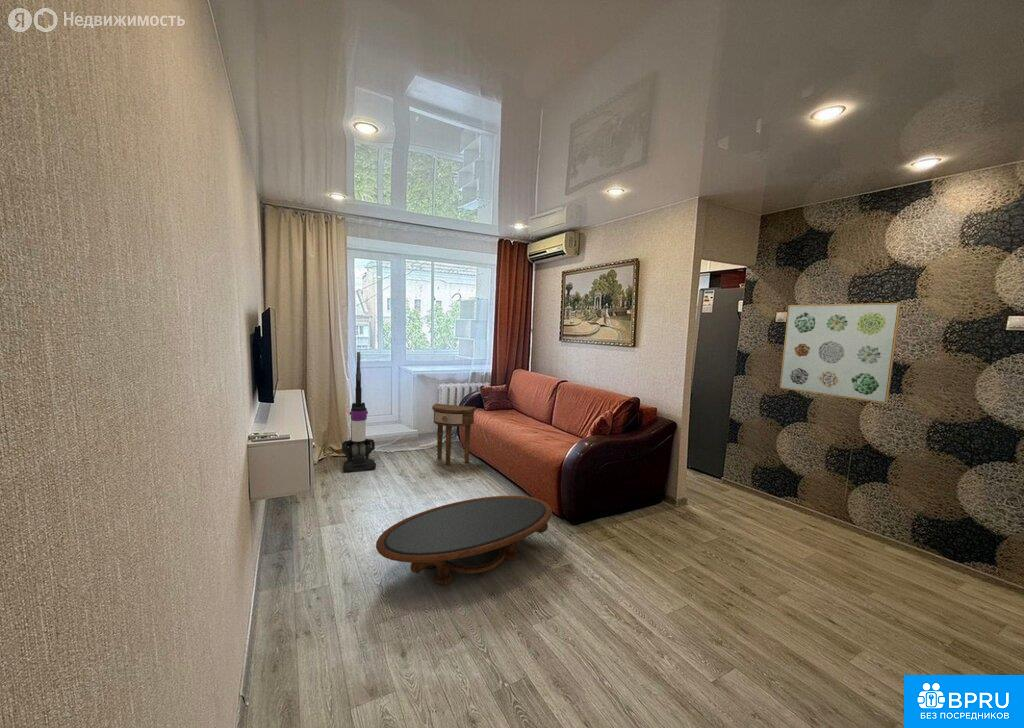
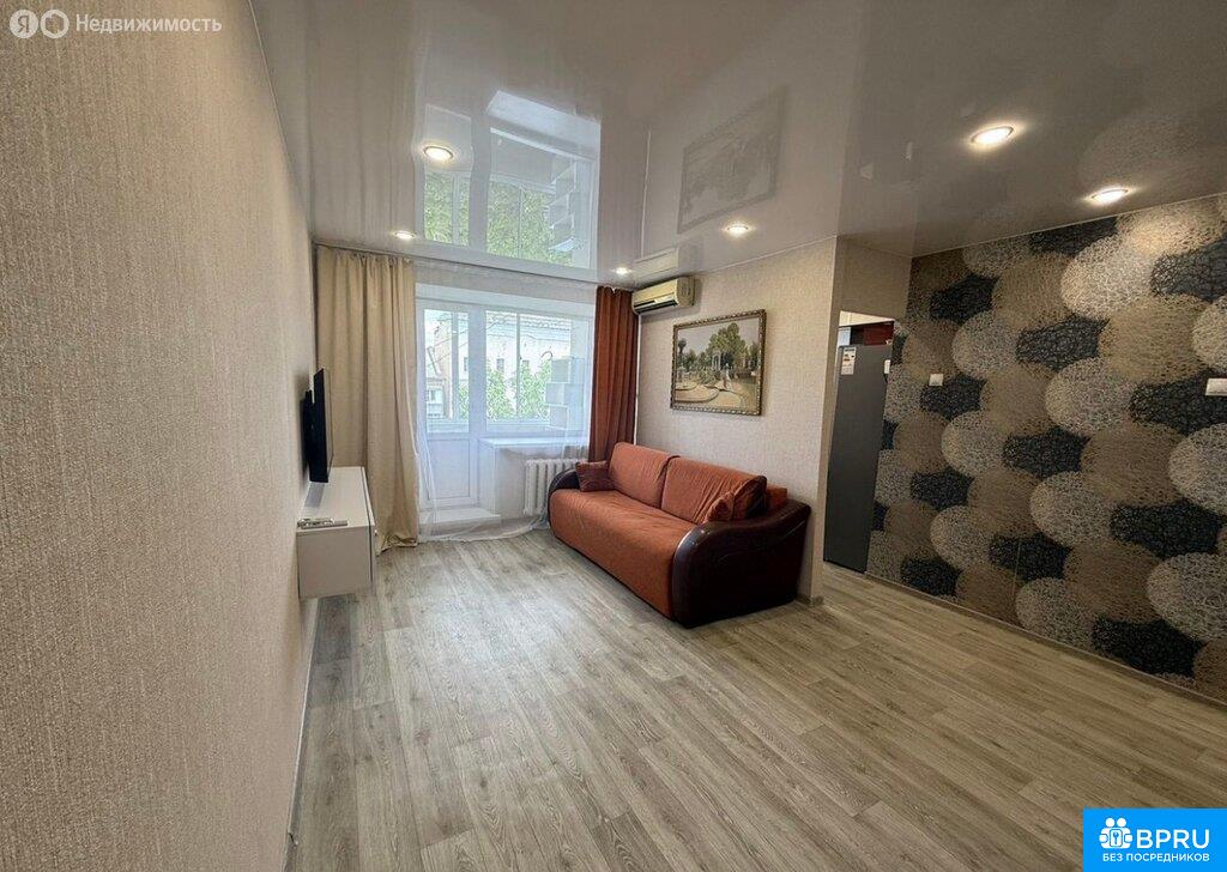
- coffee table [375,495,553,586]
- side table [431,403,477,466]
- wall art [779,302,902,405]
- vacuum cleaner [341,351,377,473]
